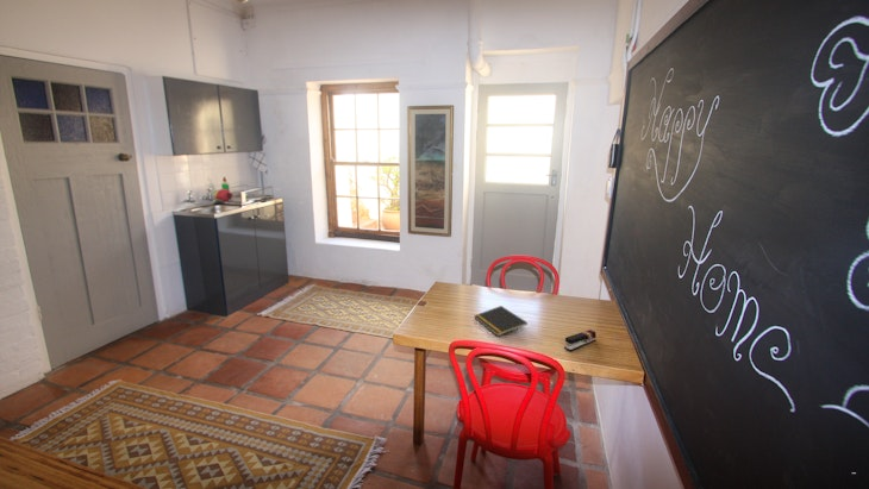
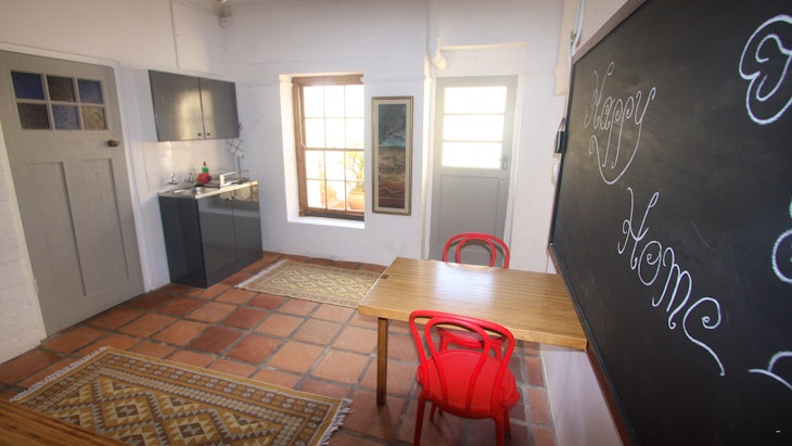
- notepad [473,305,529,337]
- stapler [563,328,598,352]
